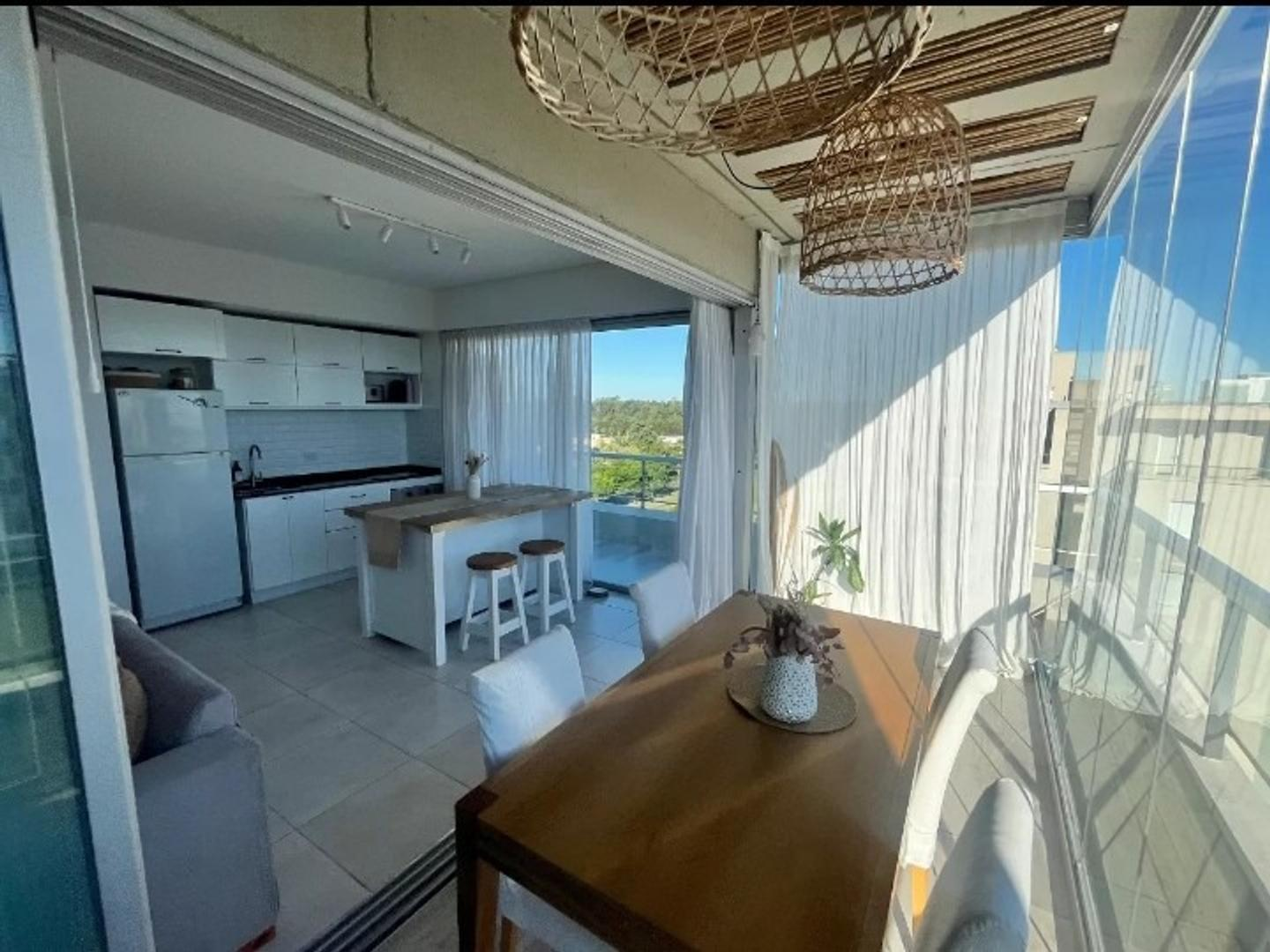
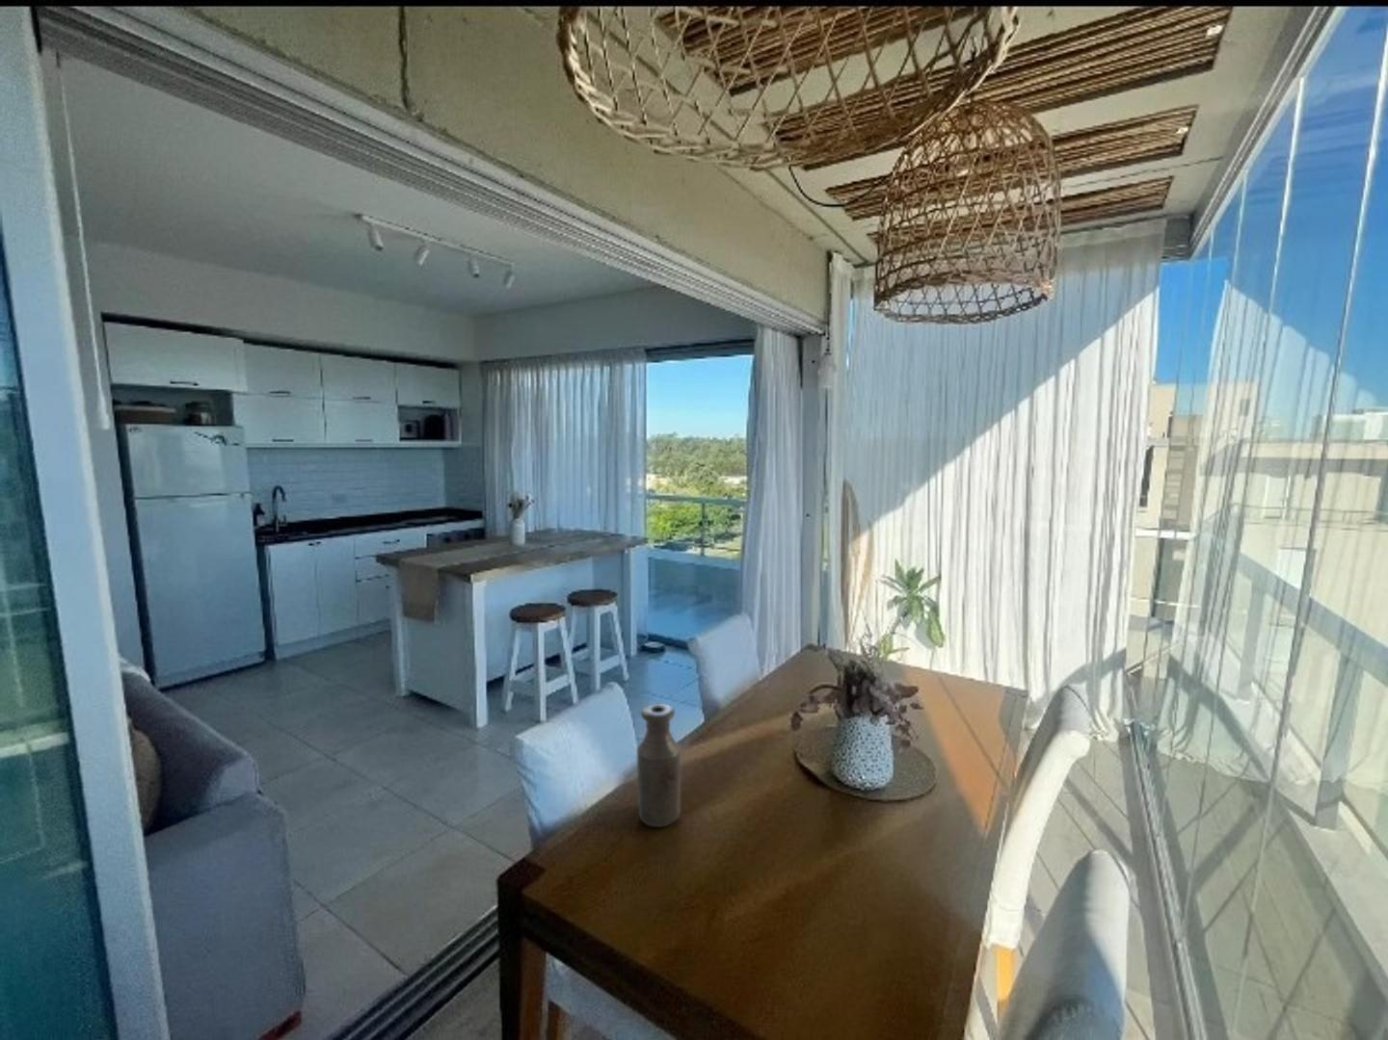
+ bottle [636,702,682,828]
